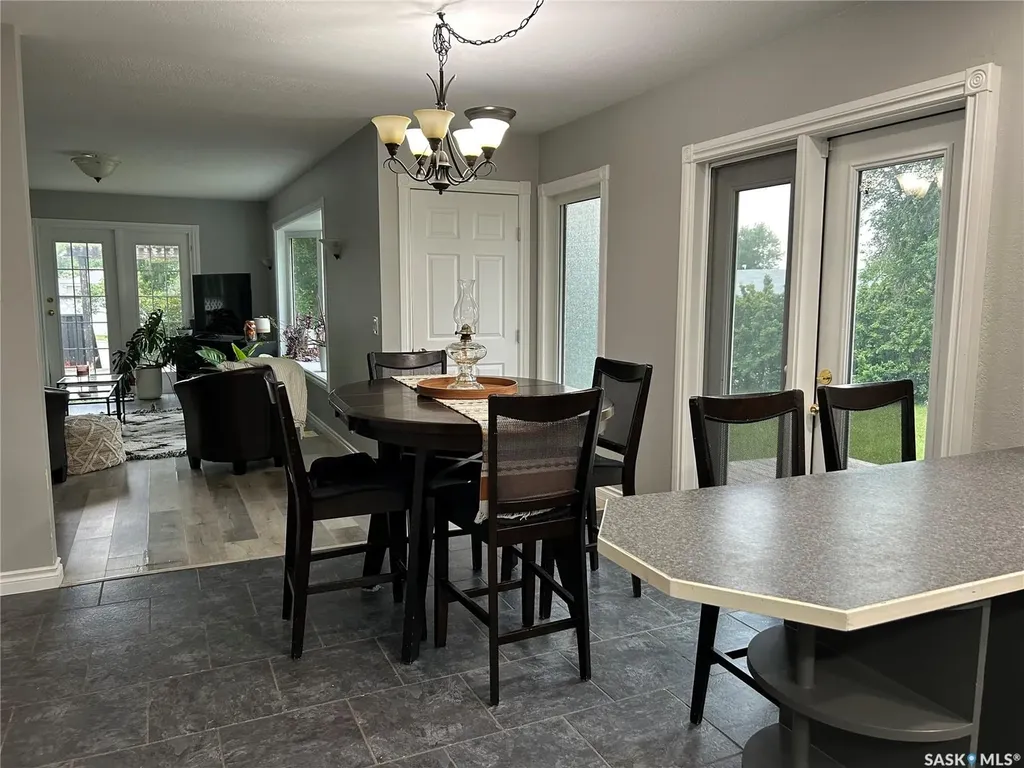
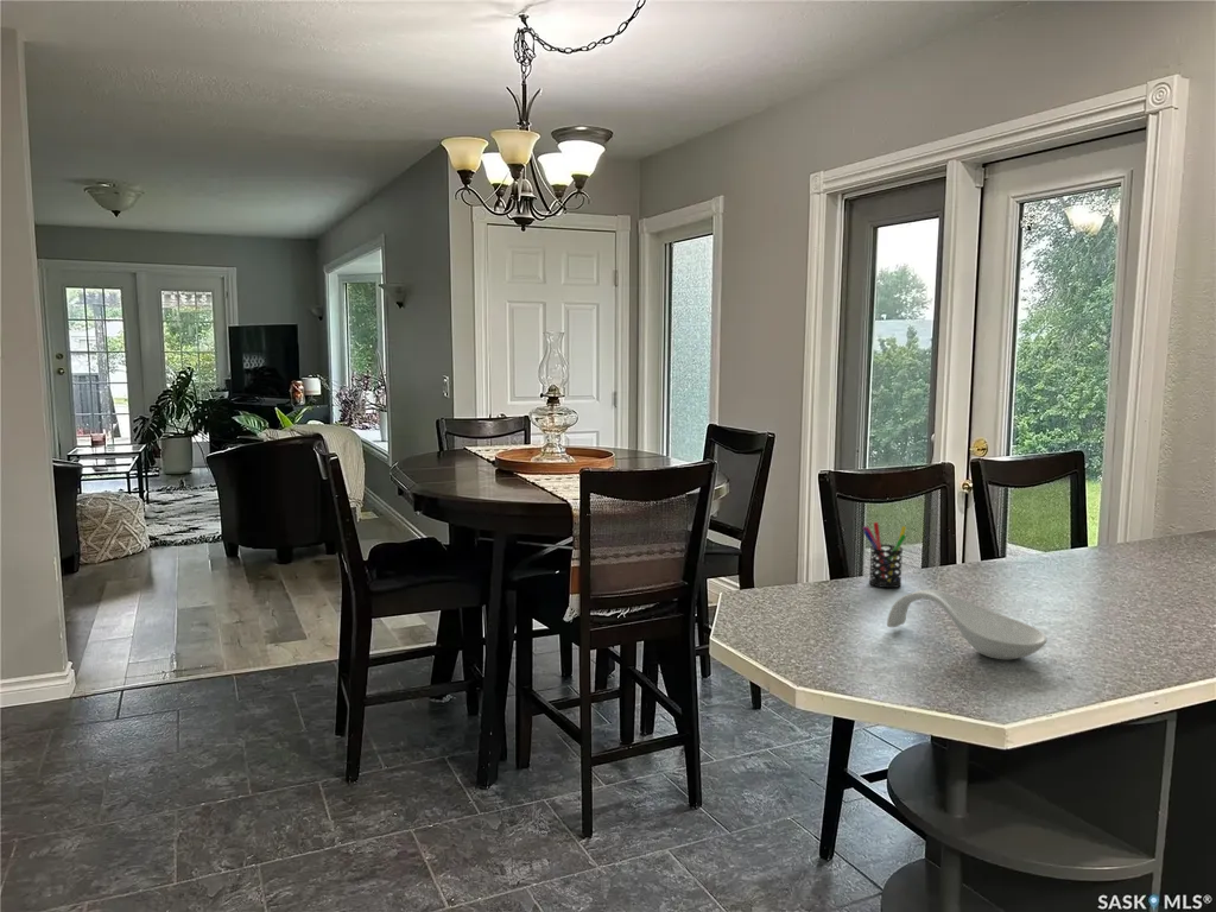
+ spoon rest [886,589,1049,660]
+ pen holder [861,521,907,589]
